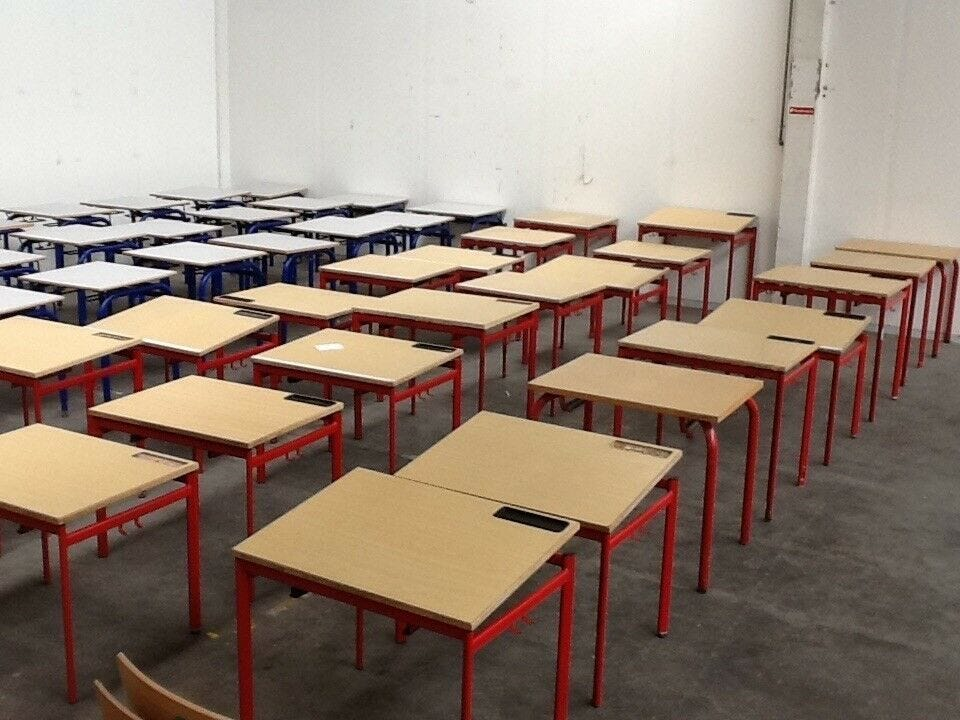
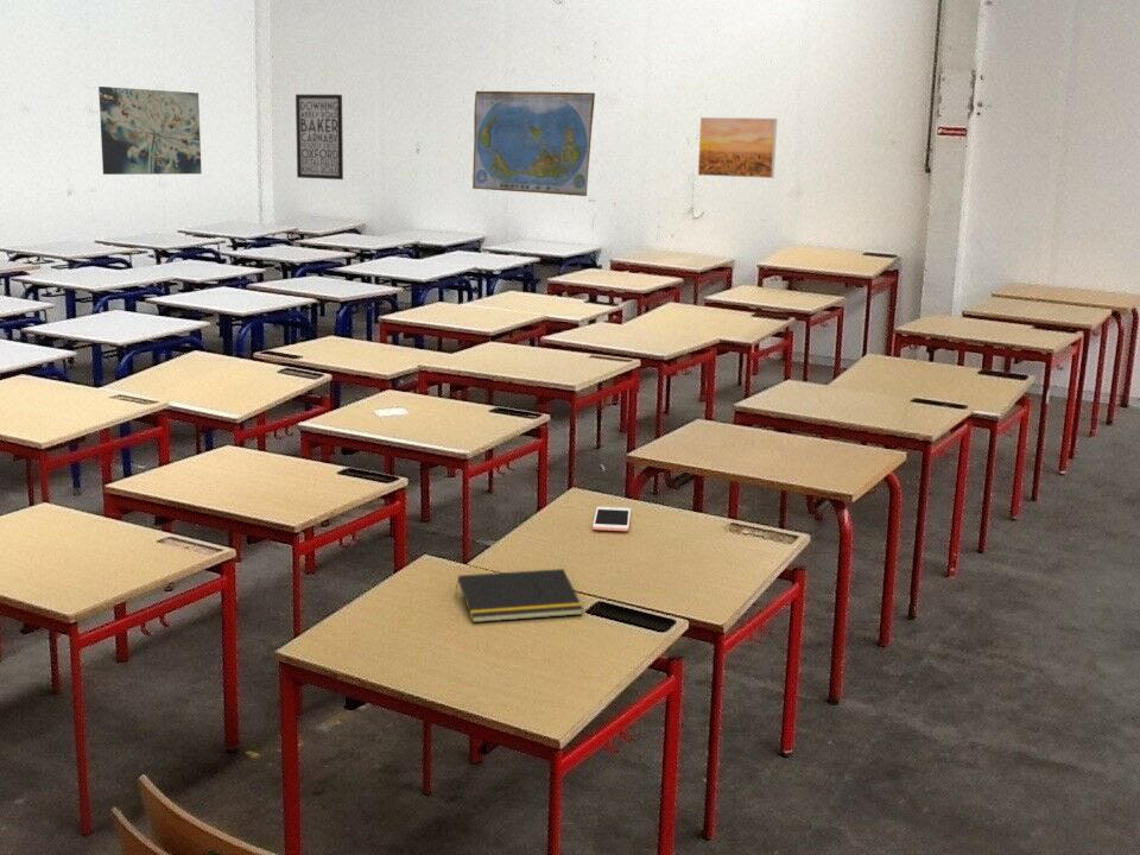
+ world map [471,90,596,197]
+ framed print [697,116,778,179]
+ wall art [97,86,203,176]
+ cell phone [591,506,632,532]
+ notepad [454,568,584,623]
+ wall art [294,93,344,180]
